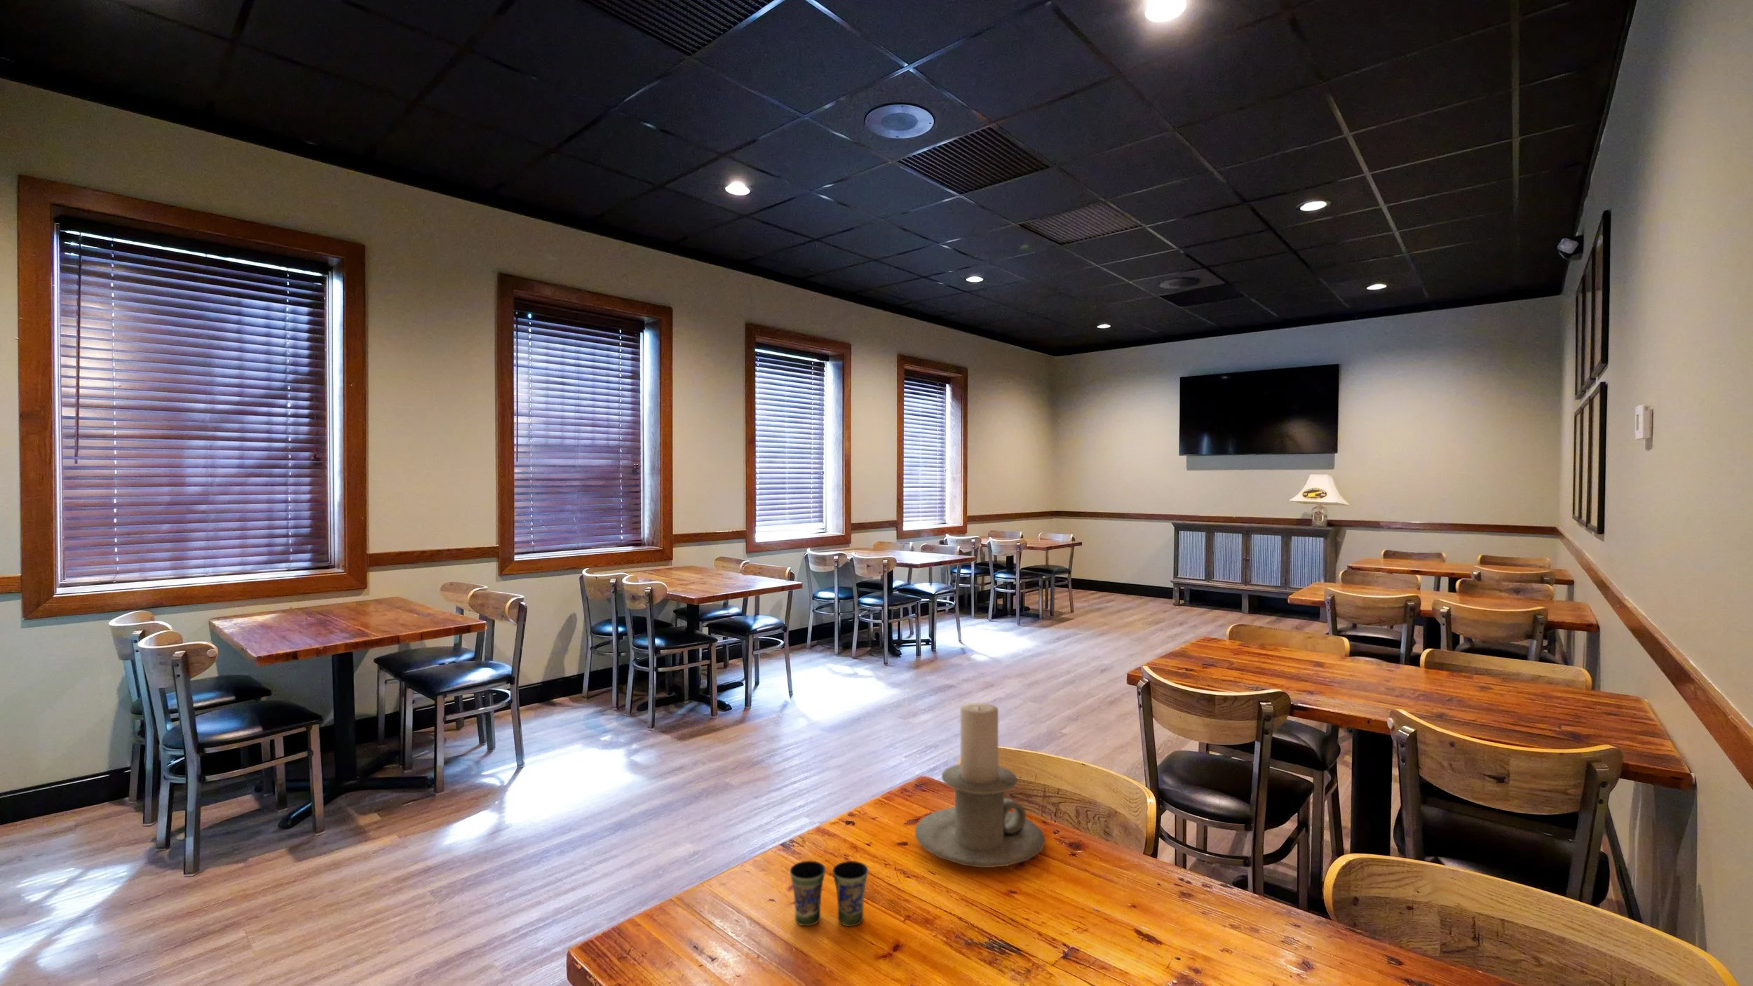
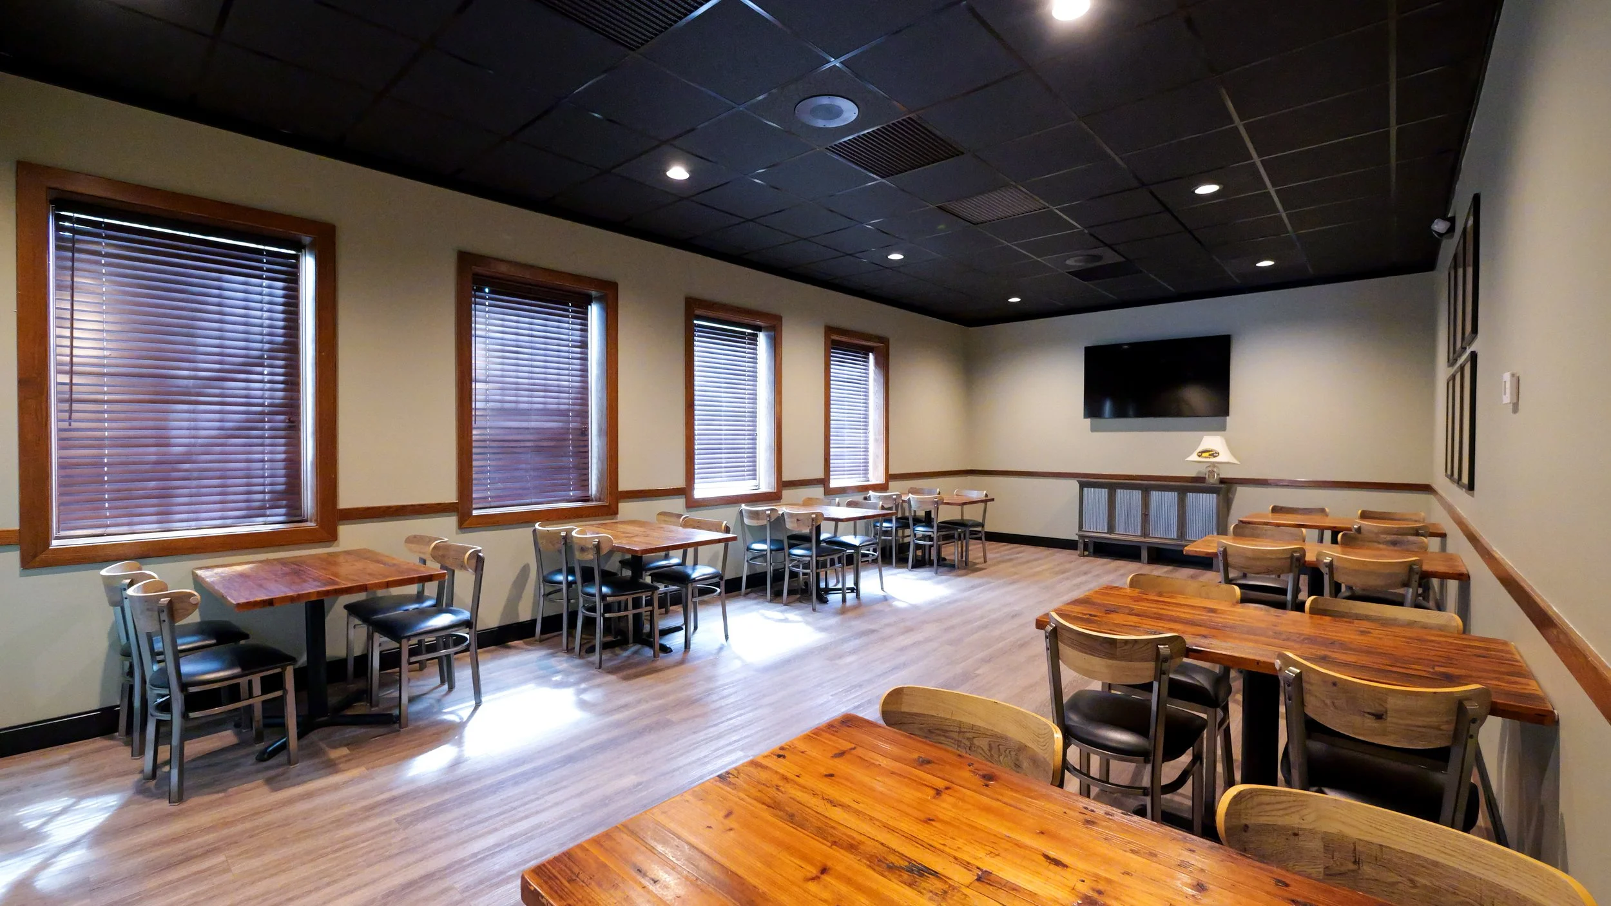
- cup [789,860,869,927]
- candle holder [914,702,1046,868]
